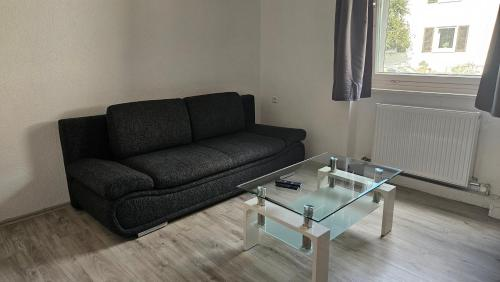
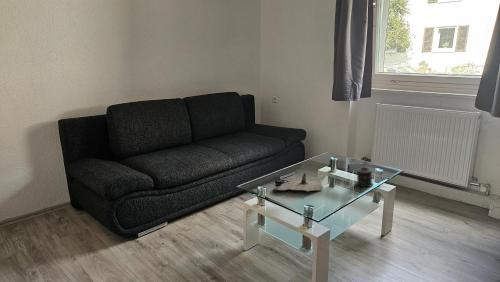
+ magazine [272,172,324,192]
+ candle [356,166,375,188]
